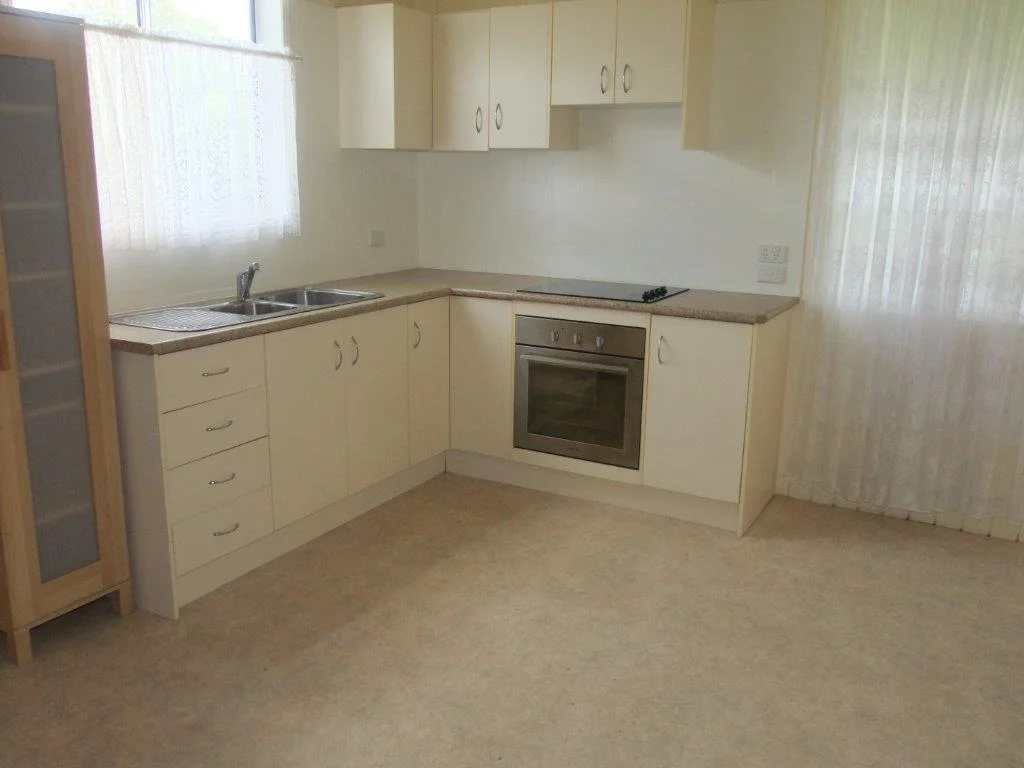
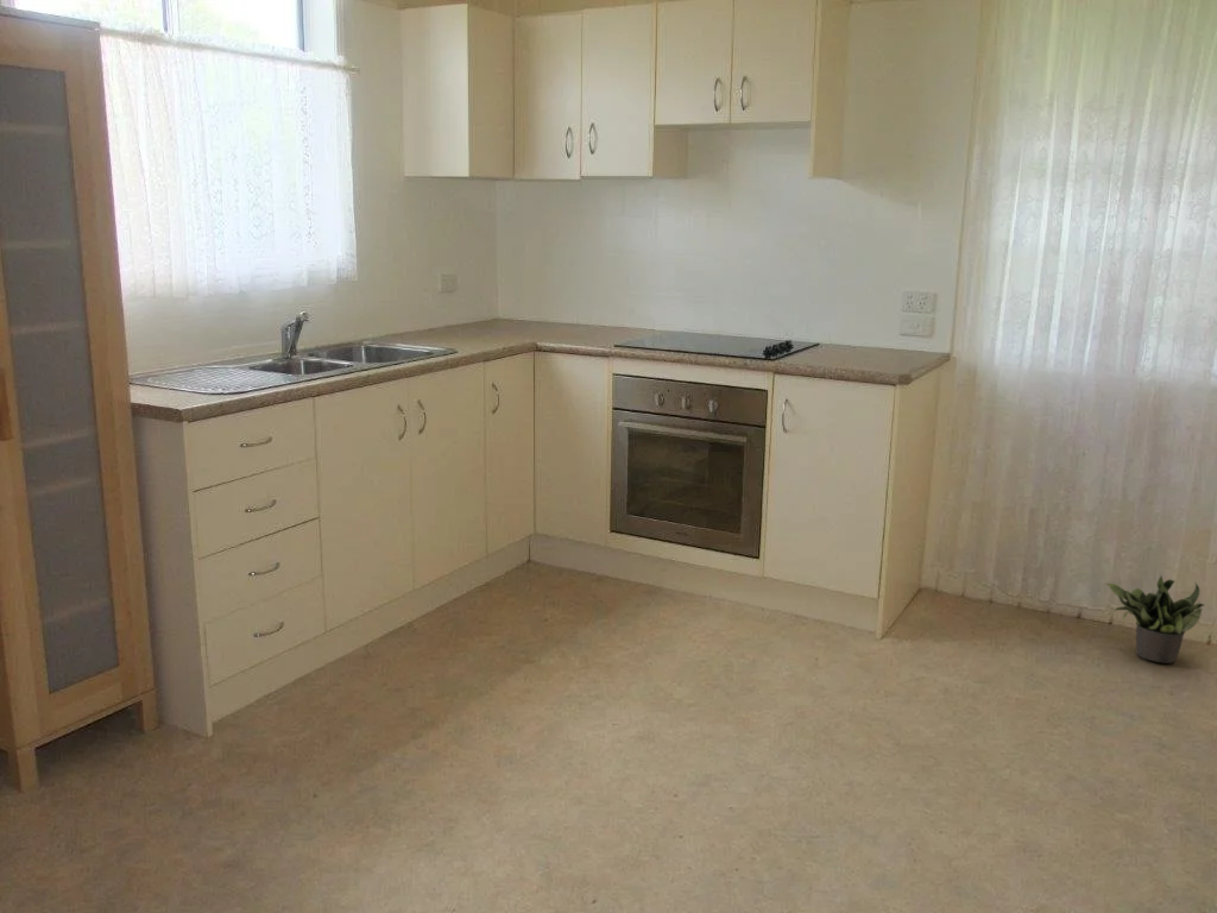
+ potted plant [1105,573,1205,665]
